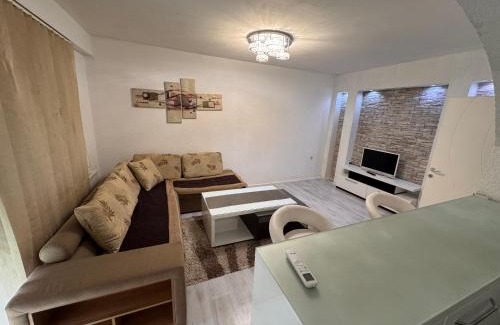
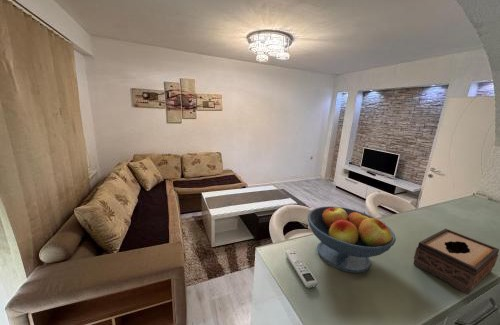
+ fruit bowl [307,205,397,274]
+ tissue box [413,228,500,295]
